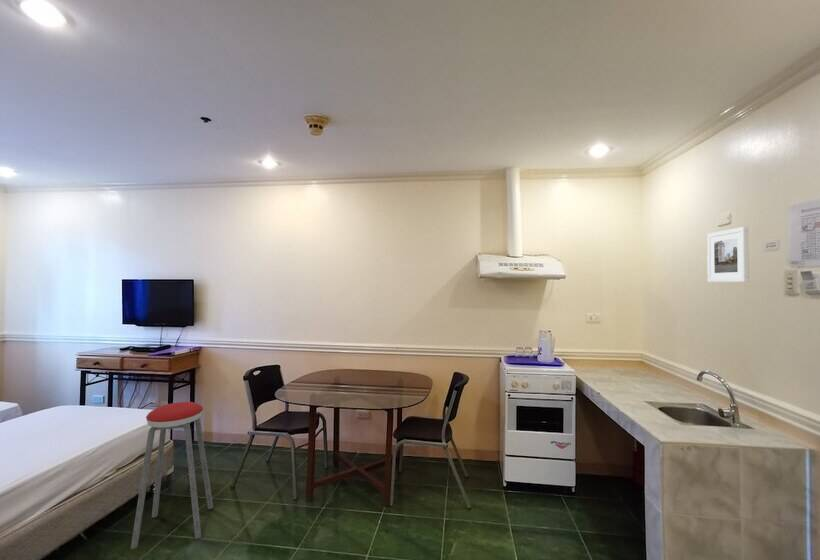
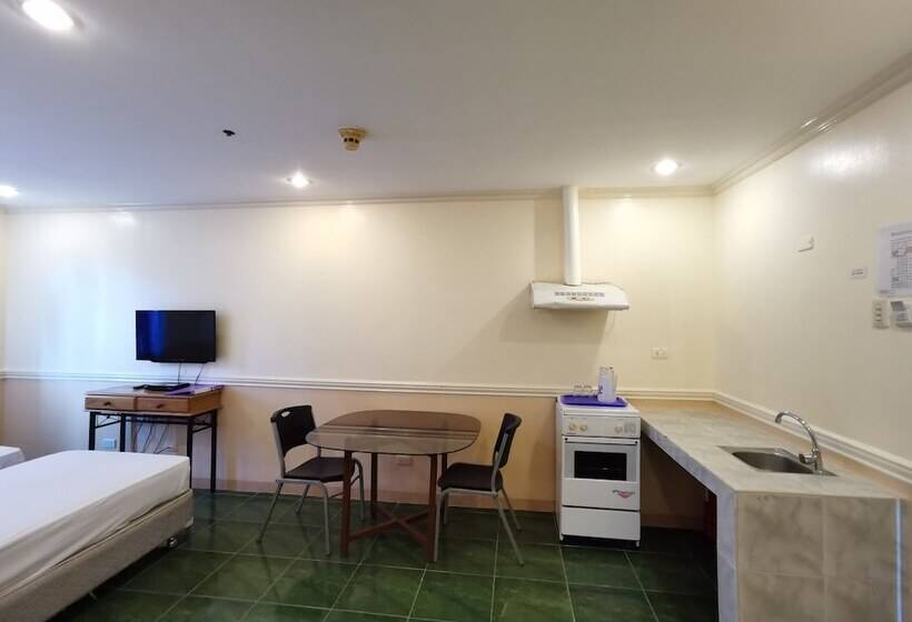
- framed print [706,226,750,283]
- music stool [130,401,214,550]
